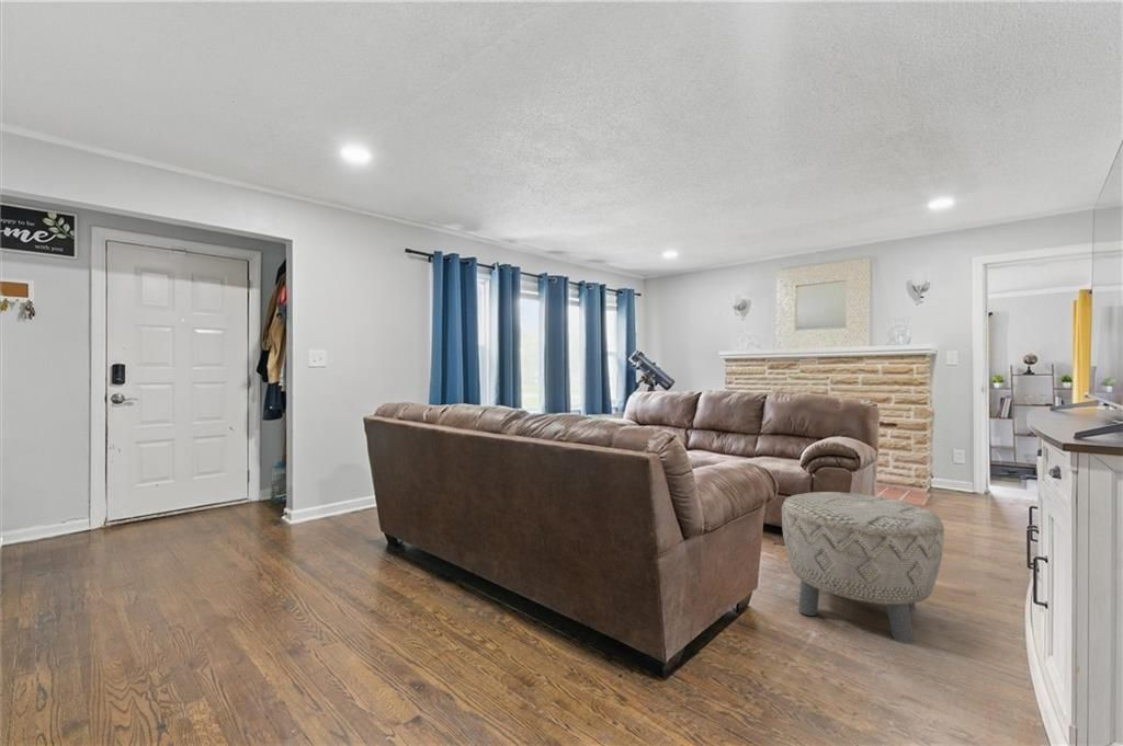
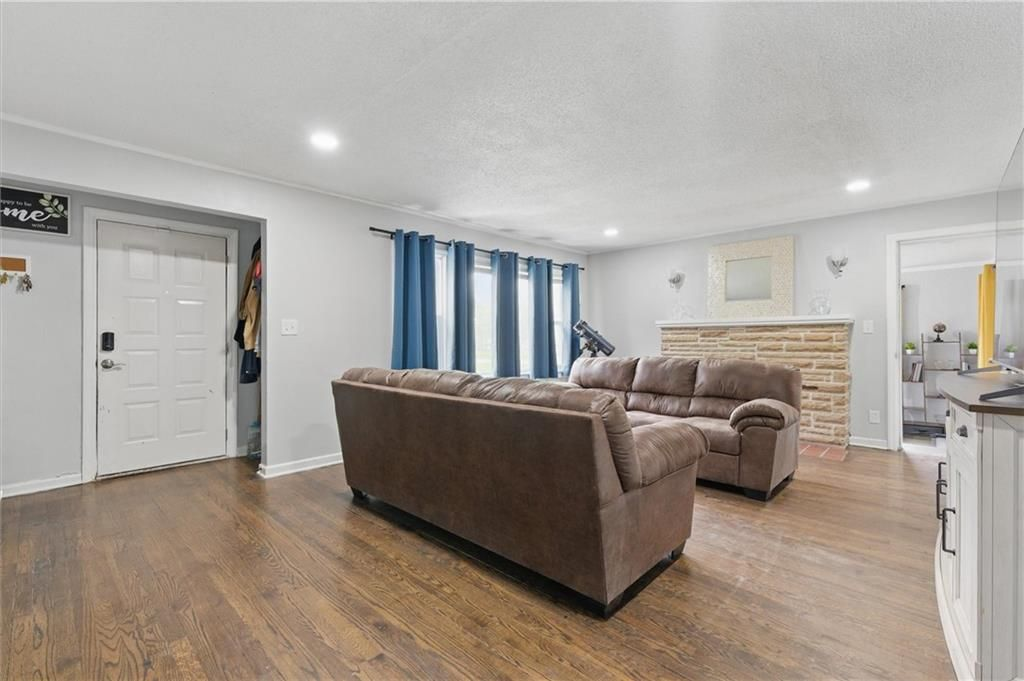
- ottoman [781,491,945,645]
